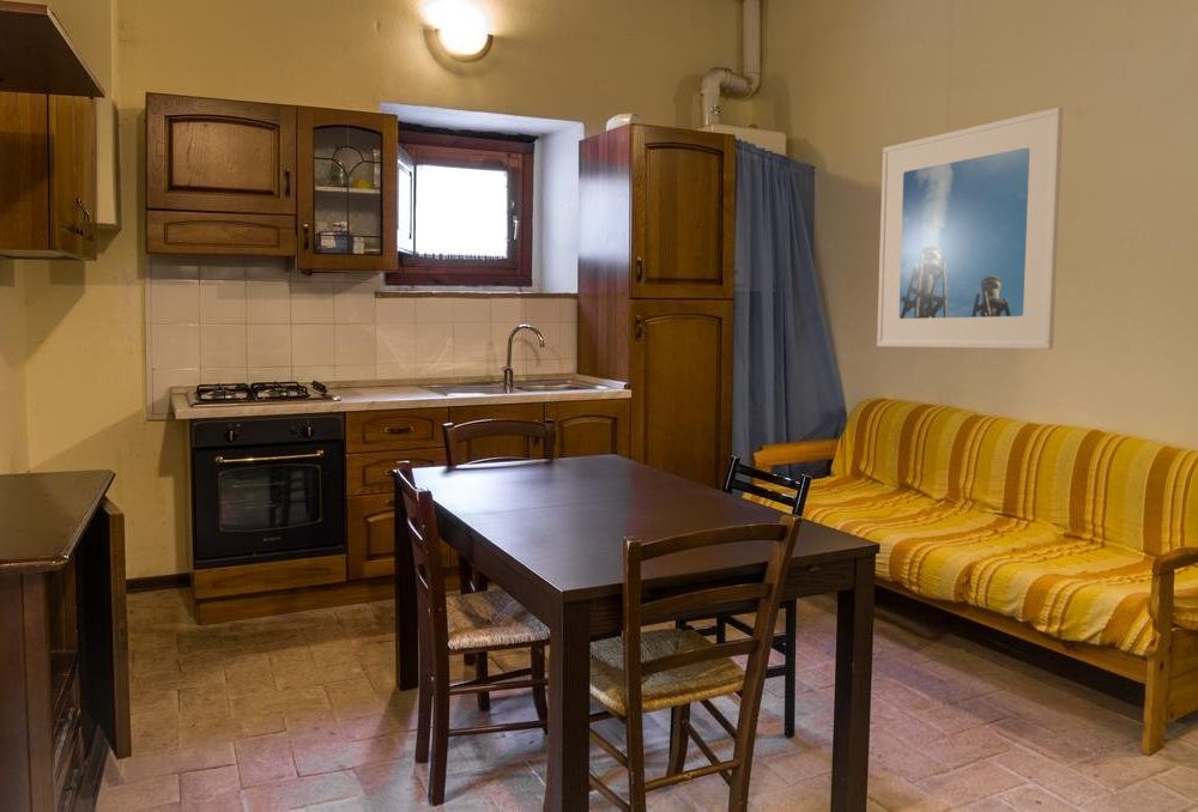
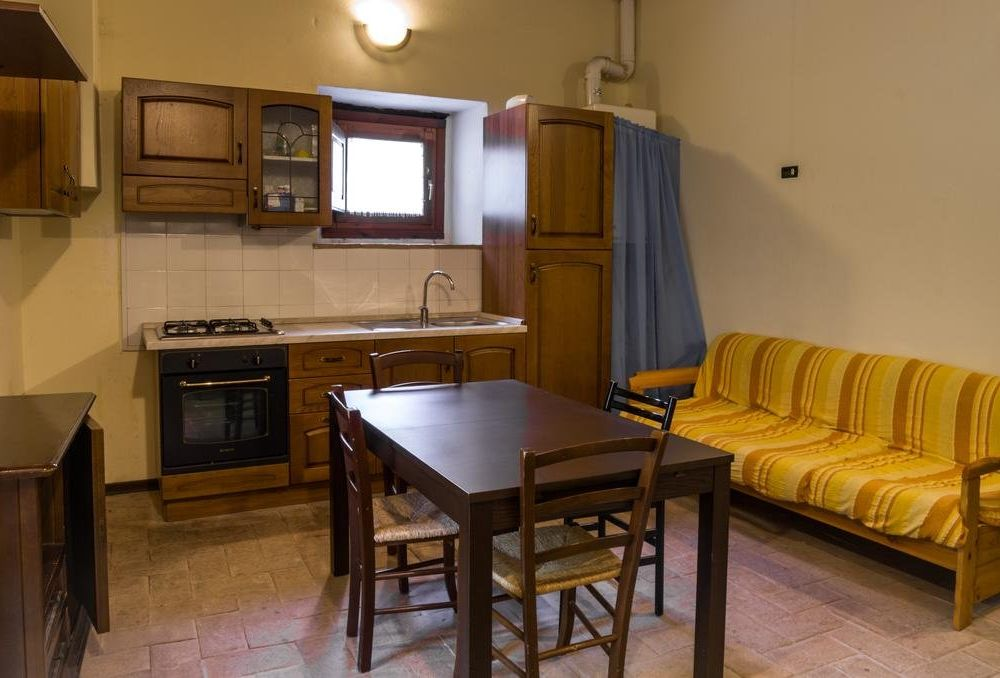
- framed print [876,105,1064,351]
